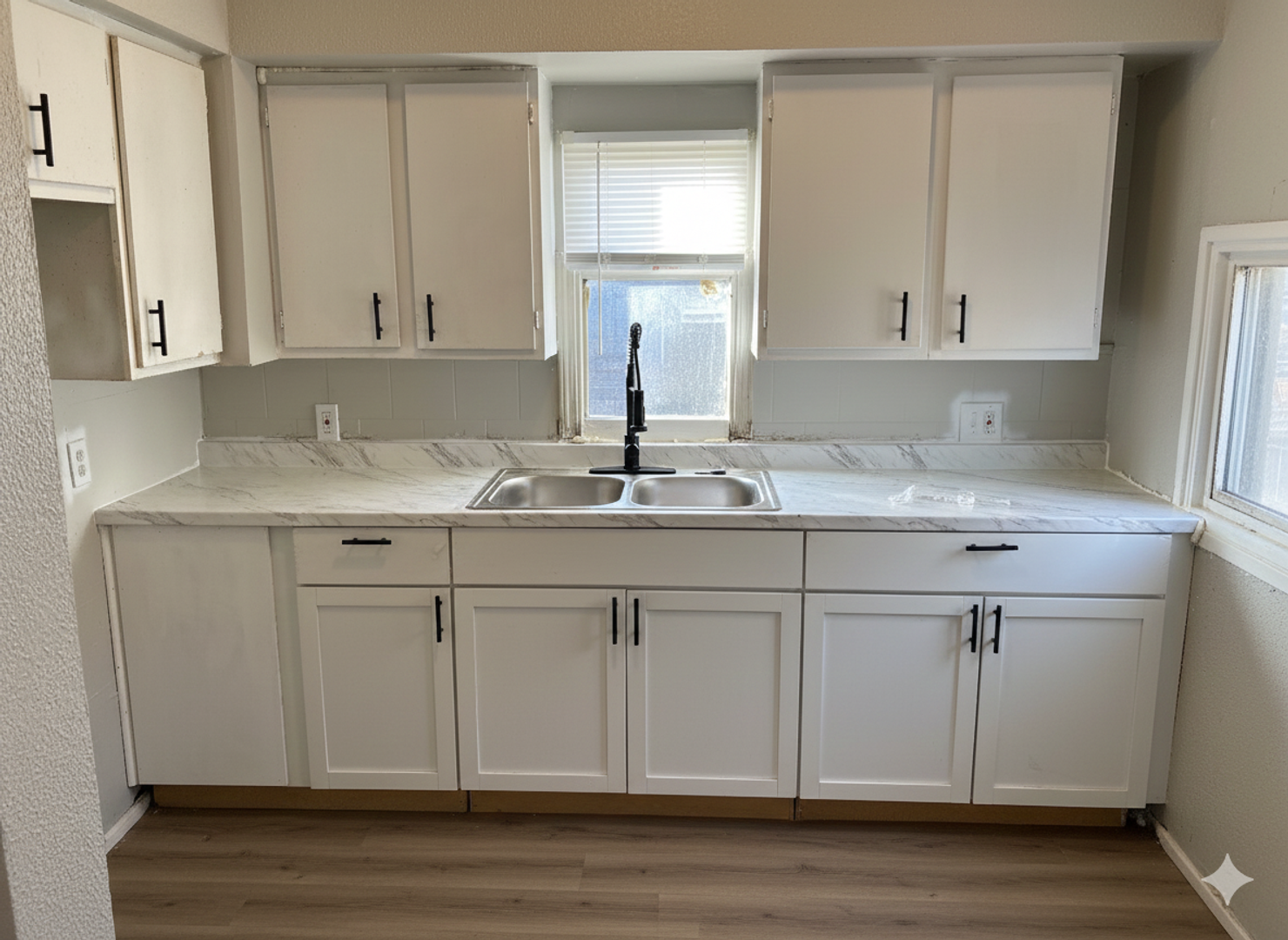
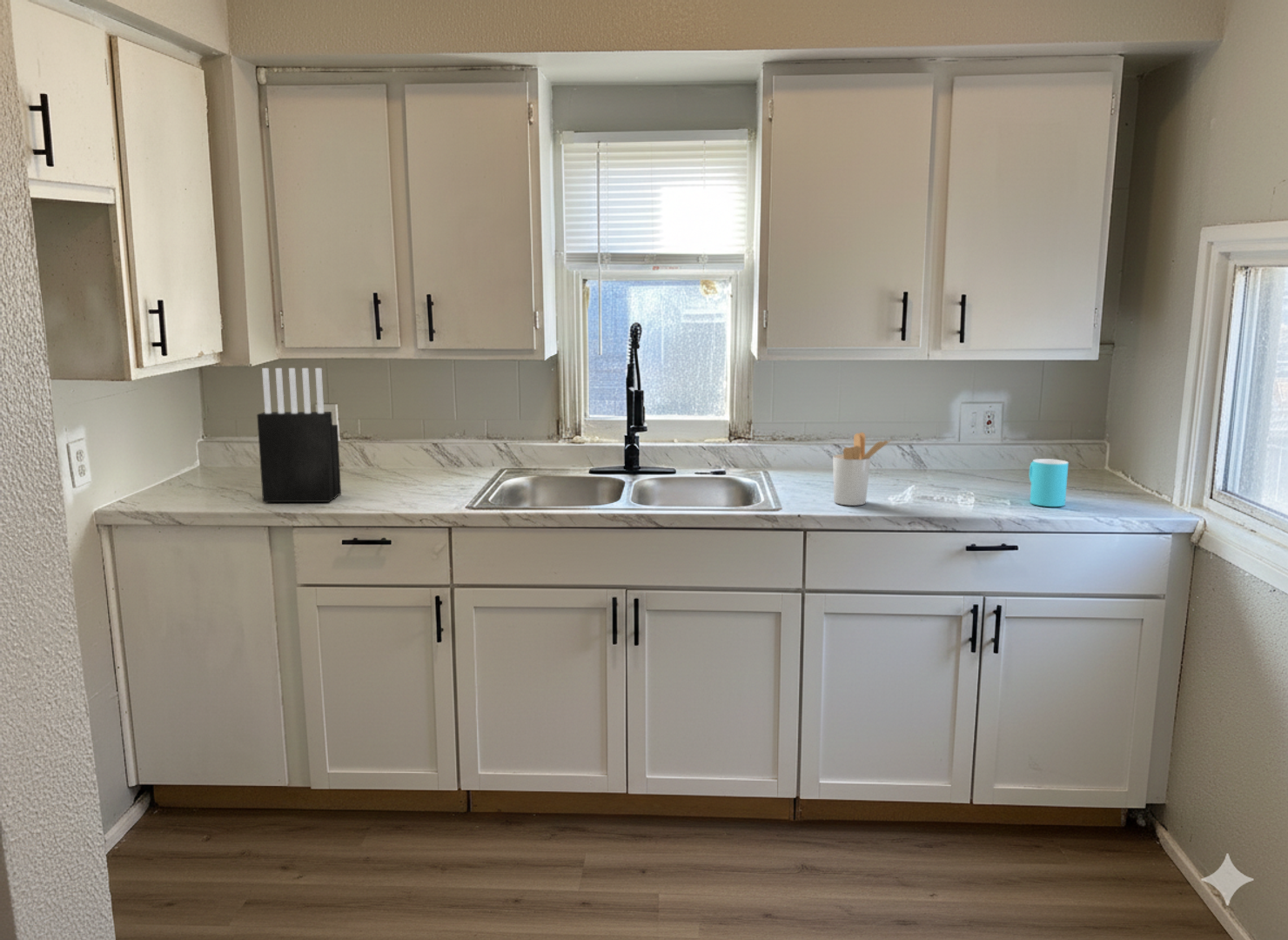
+ utensil holder [832,432,893,507]
+ knife block [256,367,342,503]
+ cup [1029,458,1070,507]
